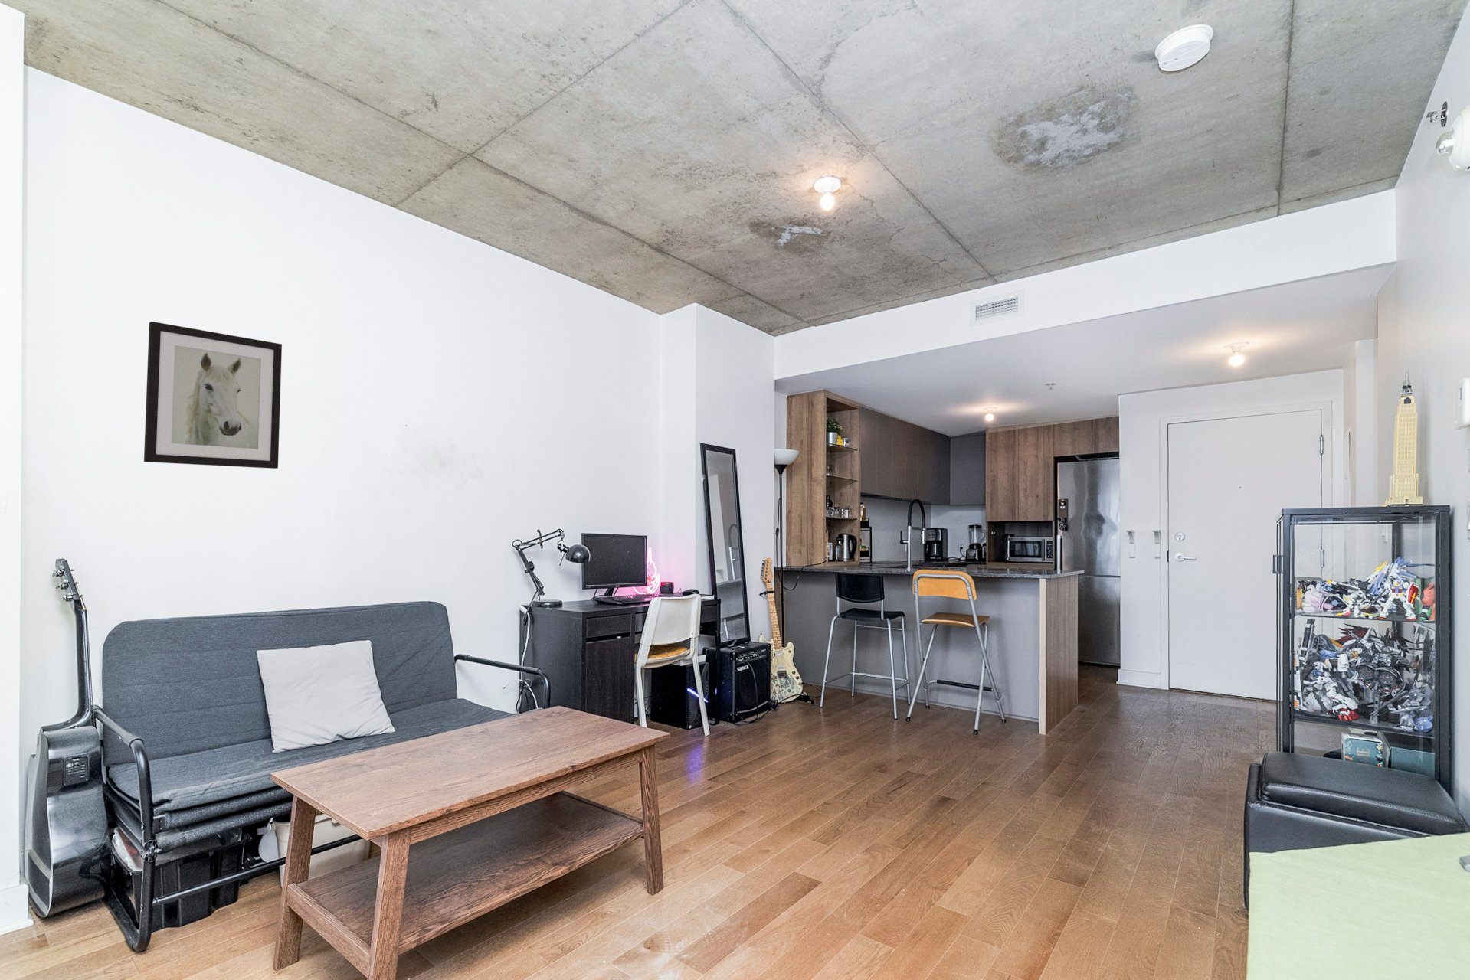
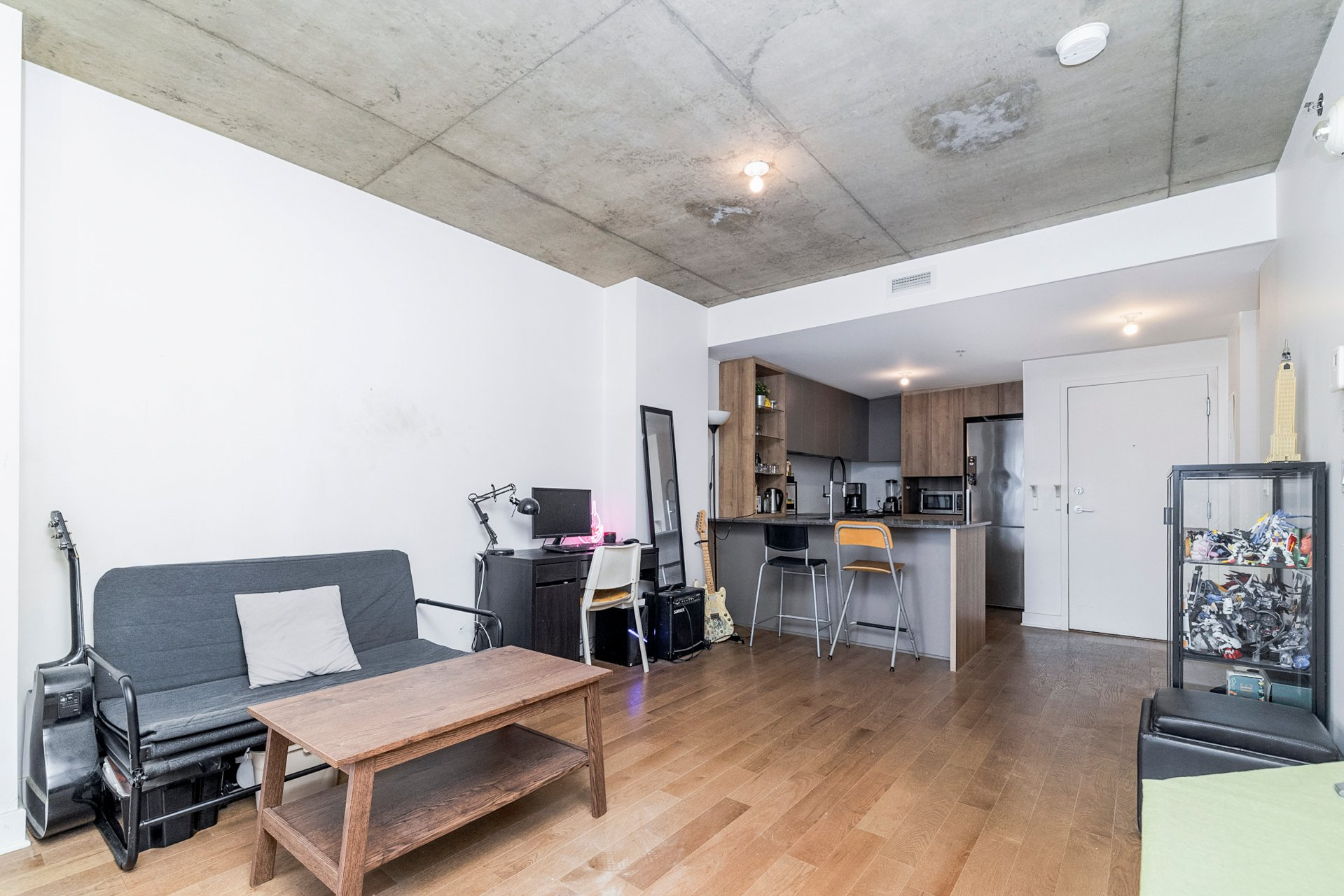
- wall art [143,320,282,469]
